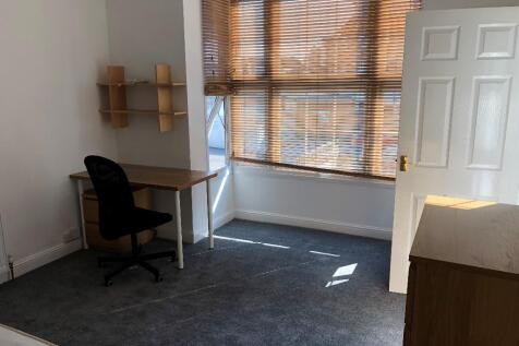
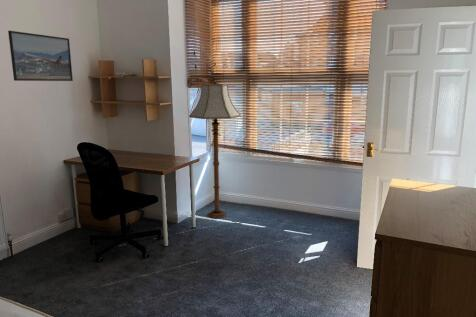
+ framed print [7,30,74,82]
+ floor lamp [188,80,242,219]
